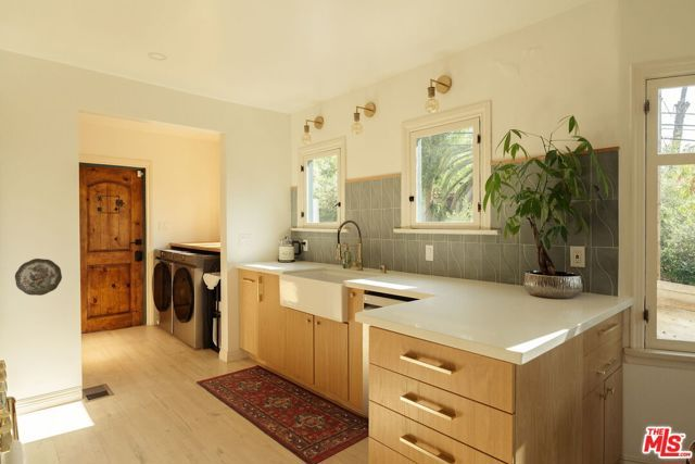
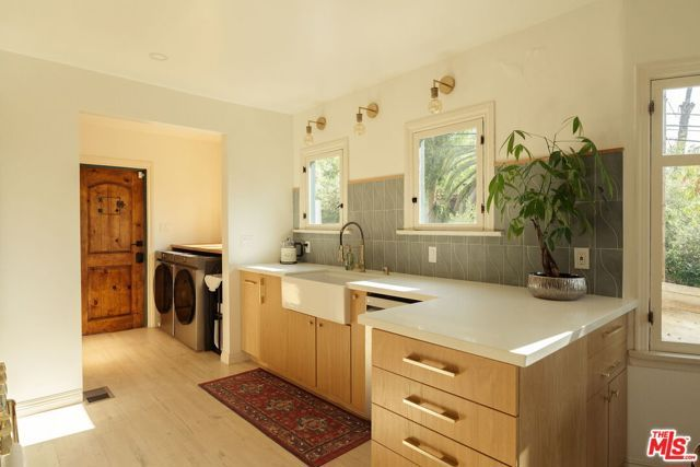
- decorative plate [14,258,63,297]
